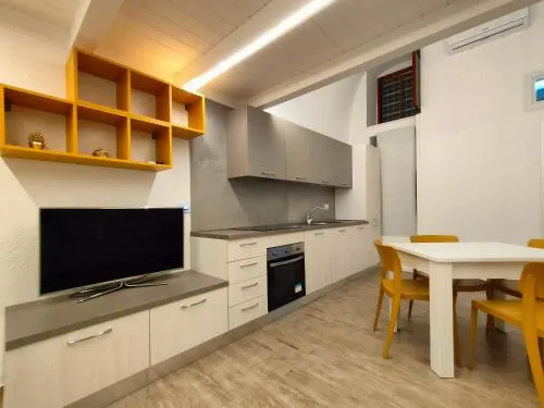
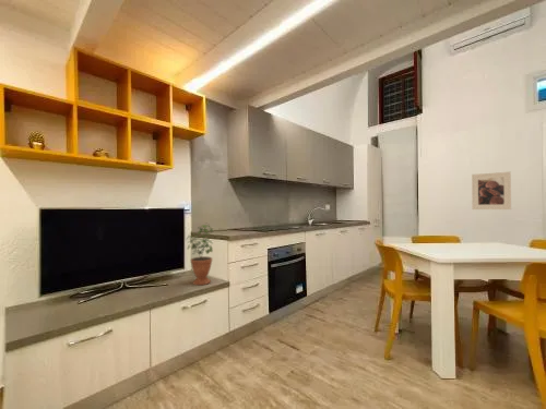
+ potted plant [186,224,214,286]
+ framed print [471,170,512,210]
